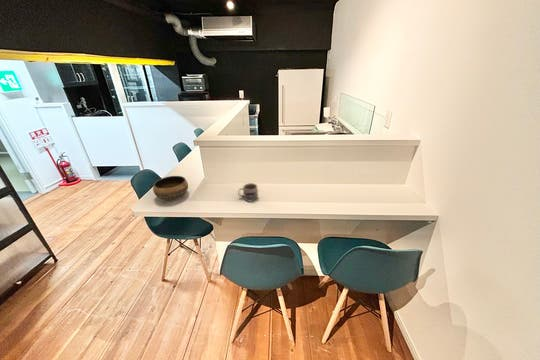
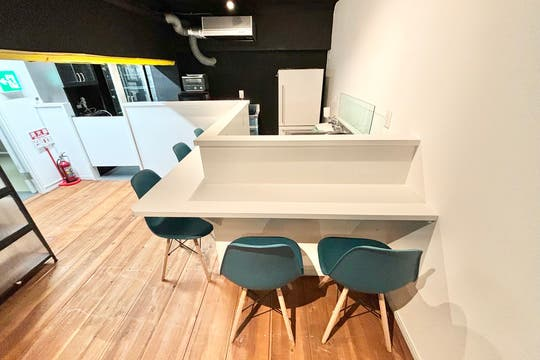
- bowl [152,175,189,201]
- mug [237,182,259,202]
